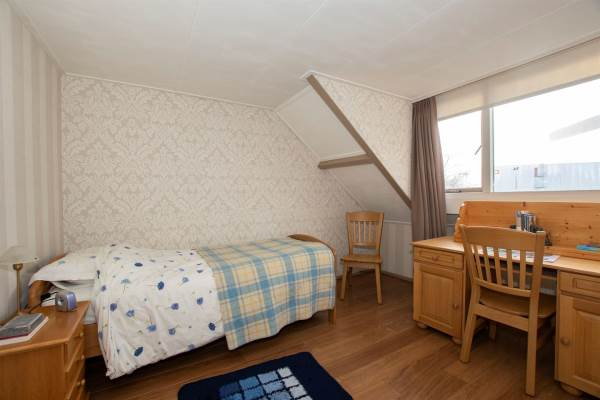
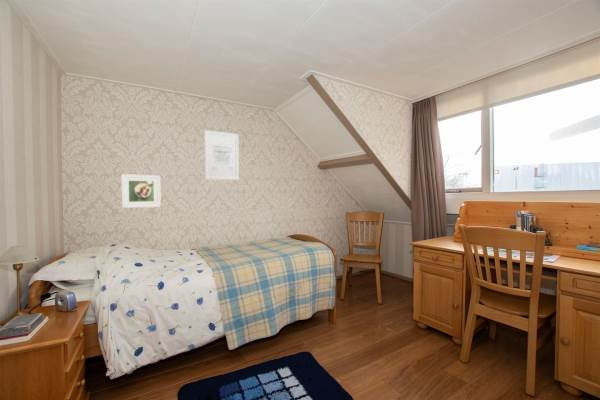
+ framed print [120,173,162,209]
+ wall art [203,129,240,181]
